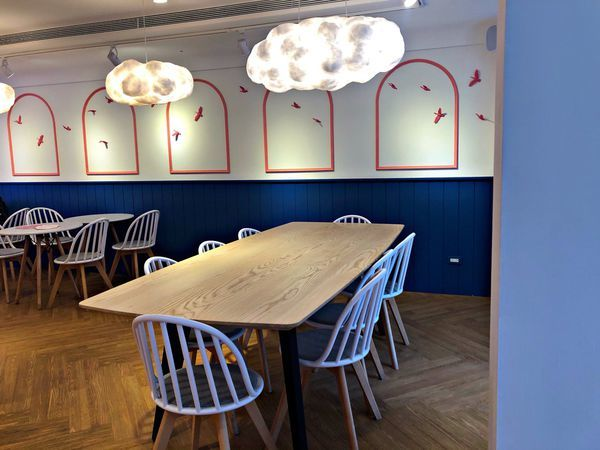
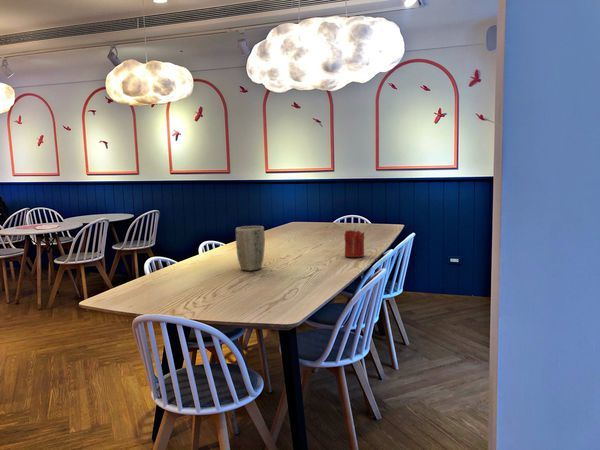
+ plant pot [235,225,266,272]
+ candle [343,227,365,258]
